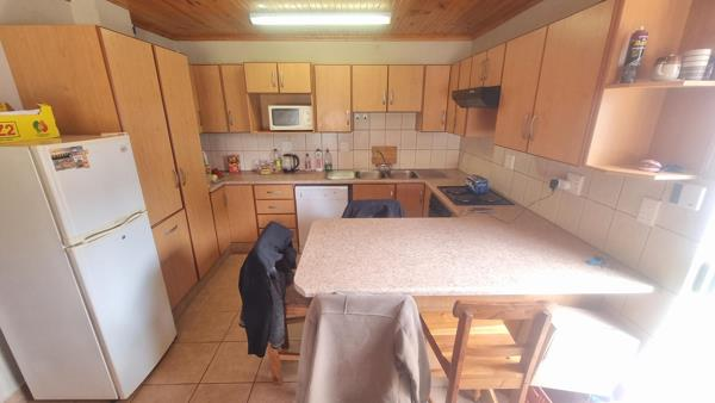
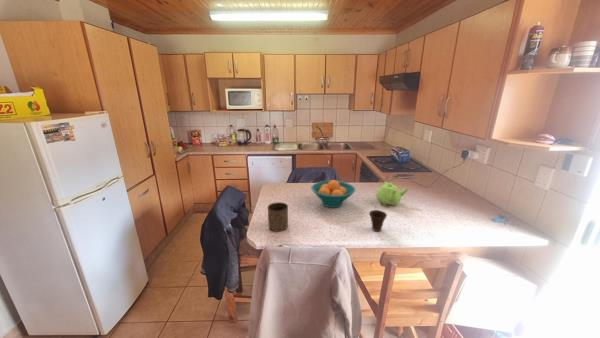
+ teapot [375,181,409,207]
+ cup [368,209,388,233]
+ fruit bowl [310,179,356,209]
+ cup [267,201,289,232]
